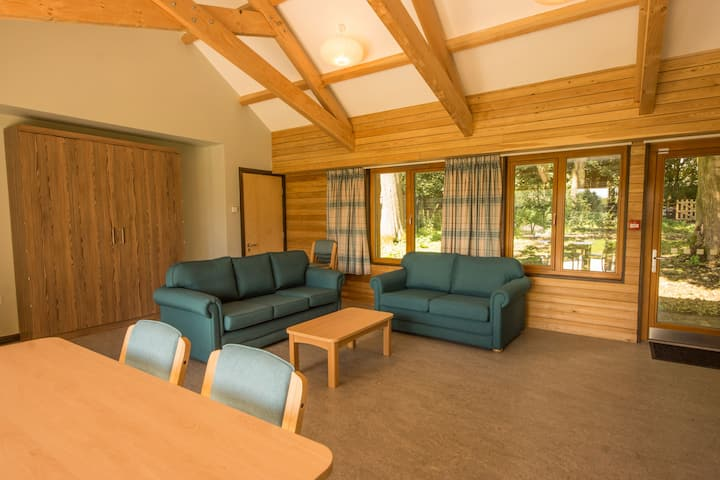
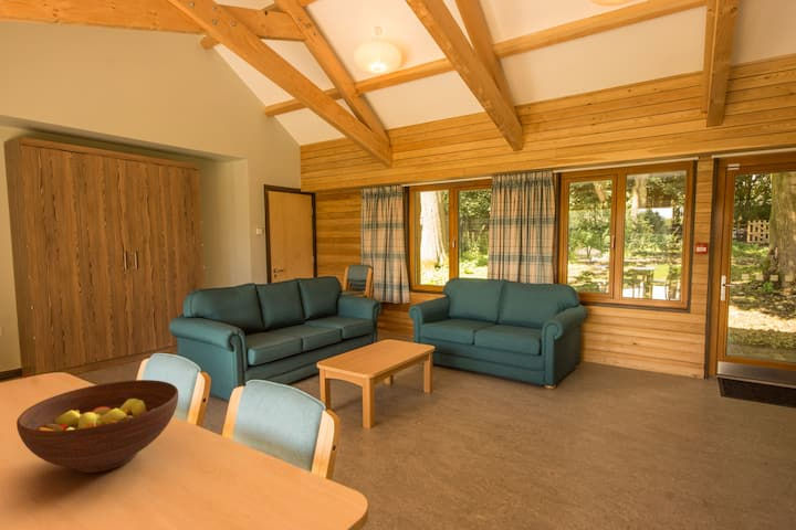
+ fruit bowl [15,379,179,474]
